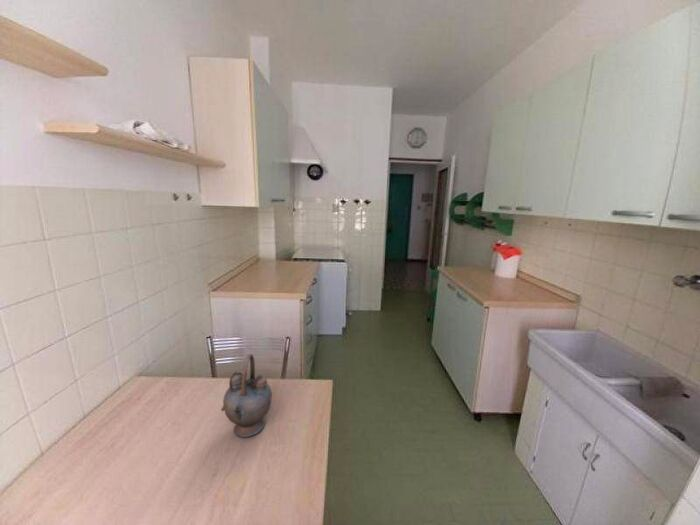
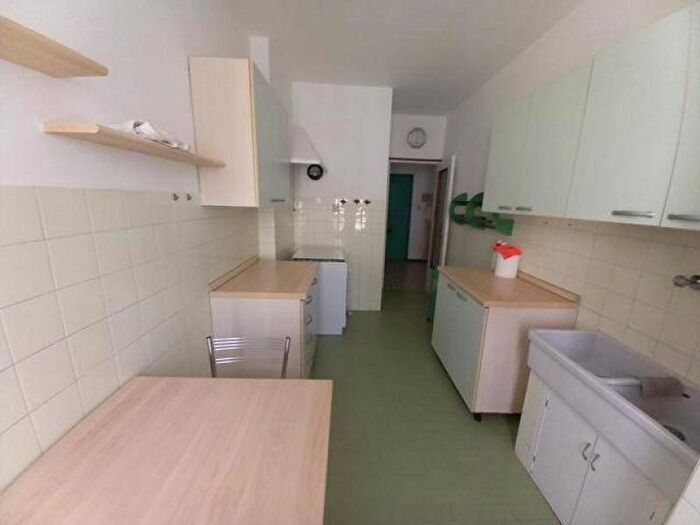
- teapot [220,353,273,438]
